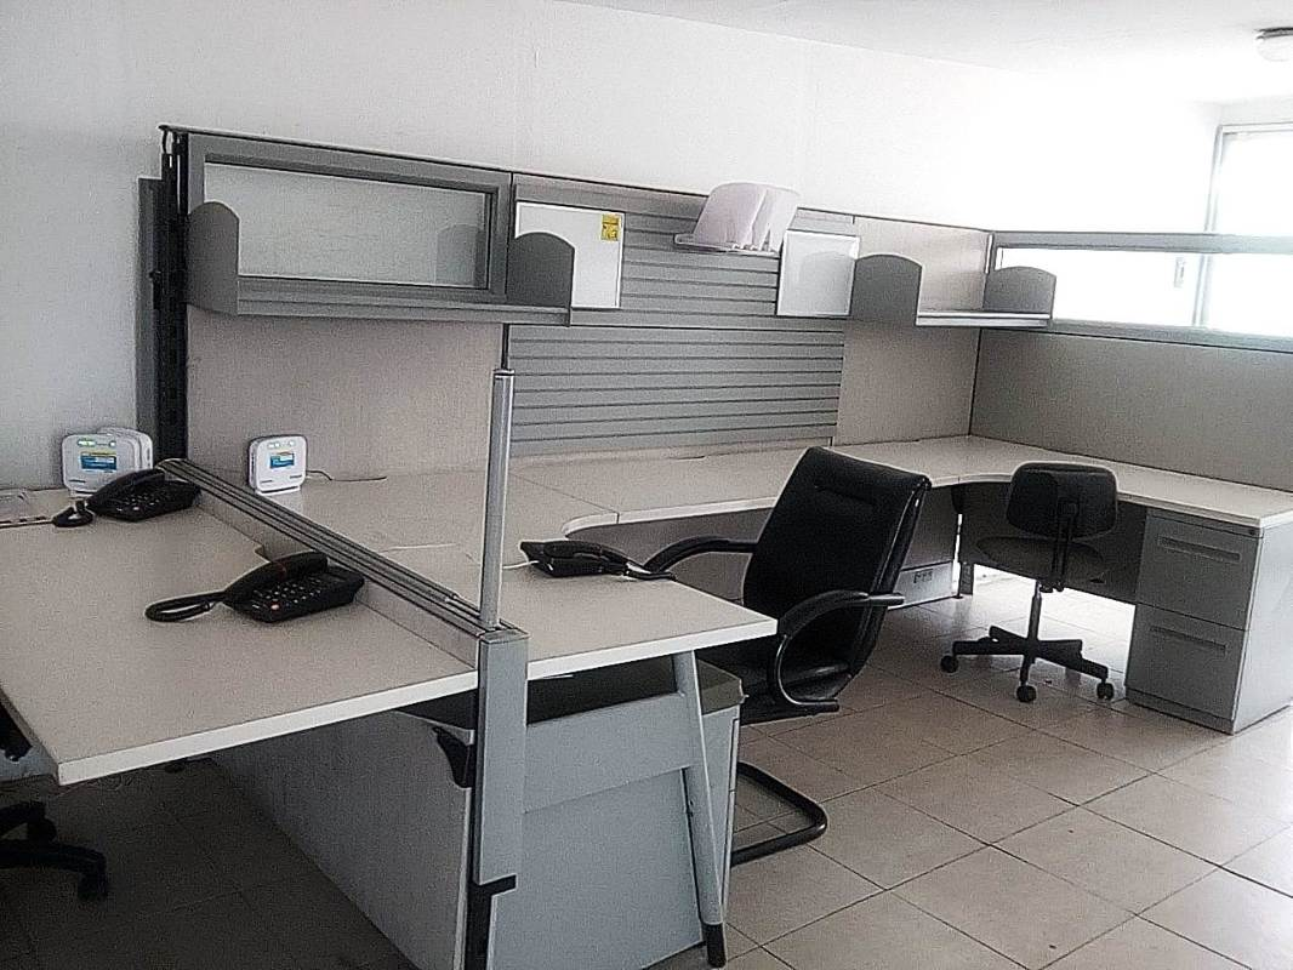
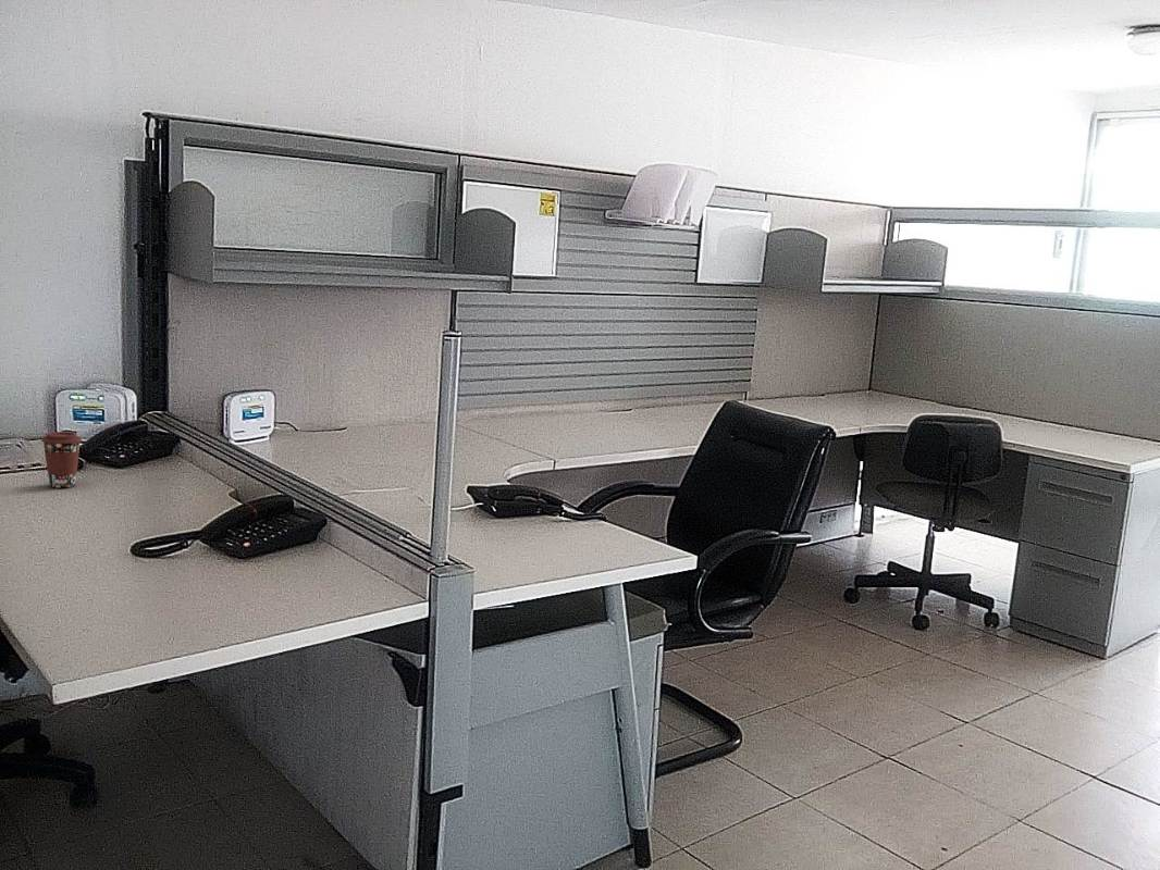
+ coffee cup [40,431,83,488]
